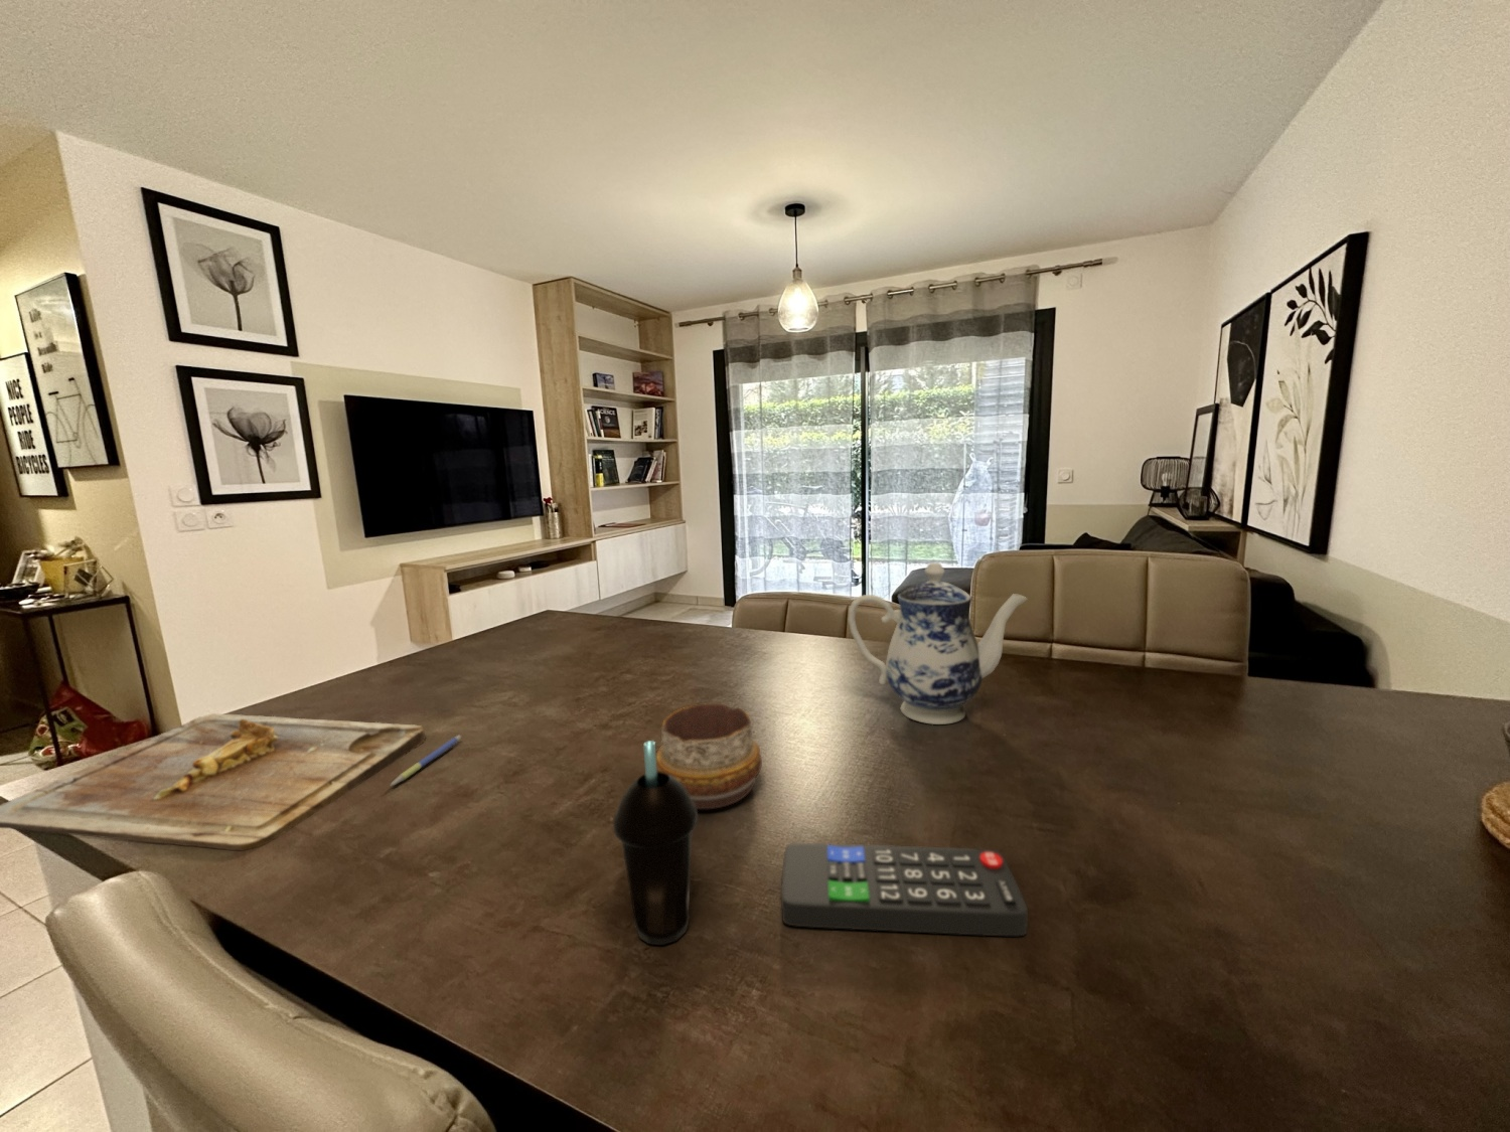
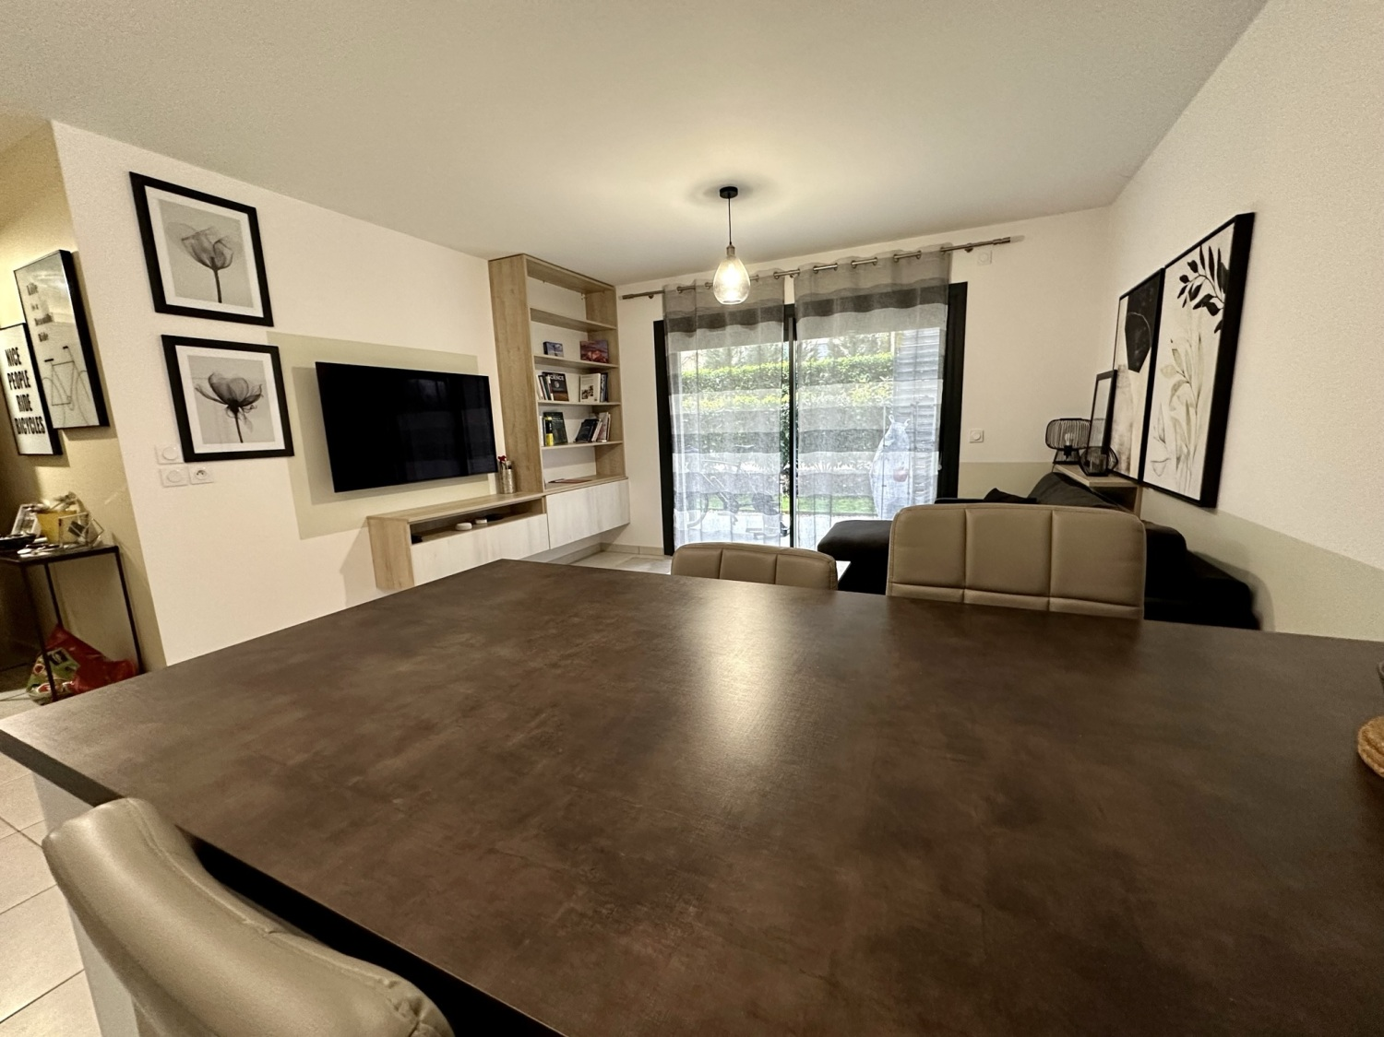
- pen [390,735,463,787]
- cutting board [0,712,426,853]
- teapot [848,561,1028,725]
- cup [612,740,699,945]
- remote control [780,842,1028,937]
- decorative bowl [655,703,763,810]
